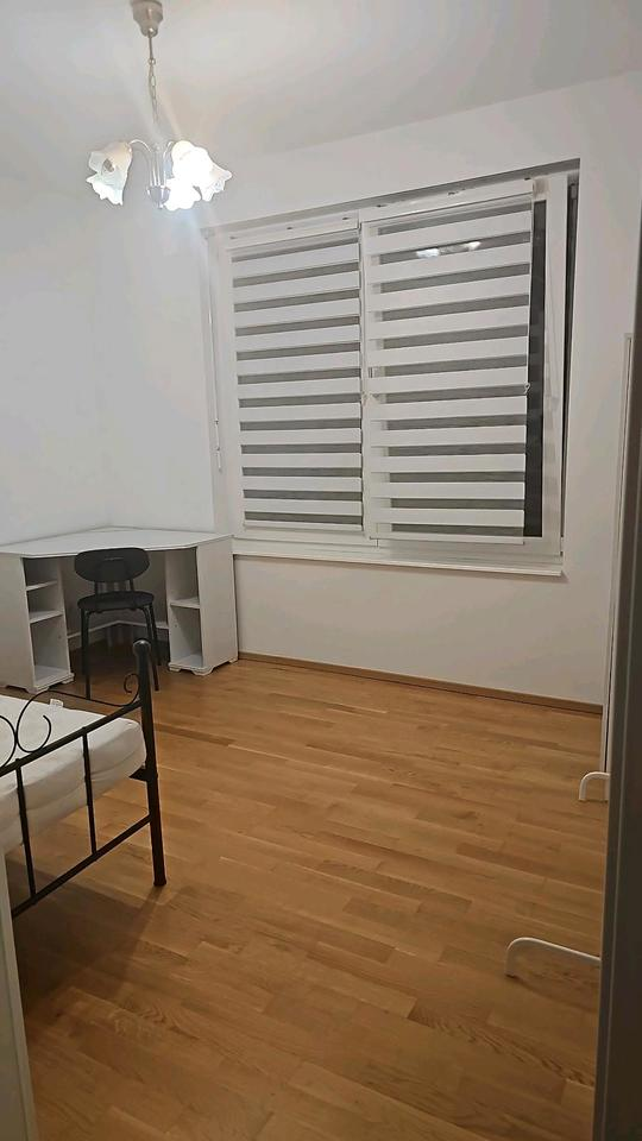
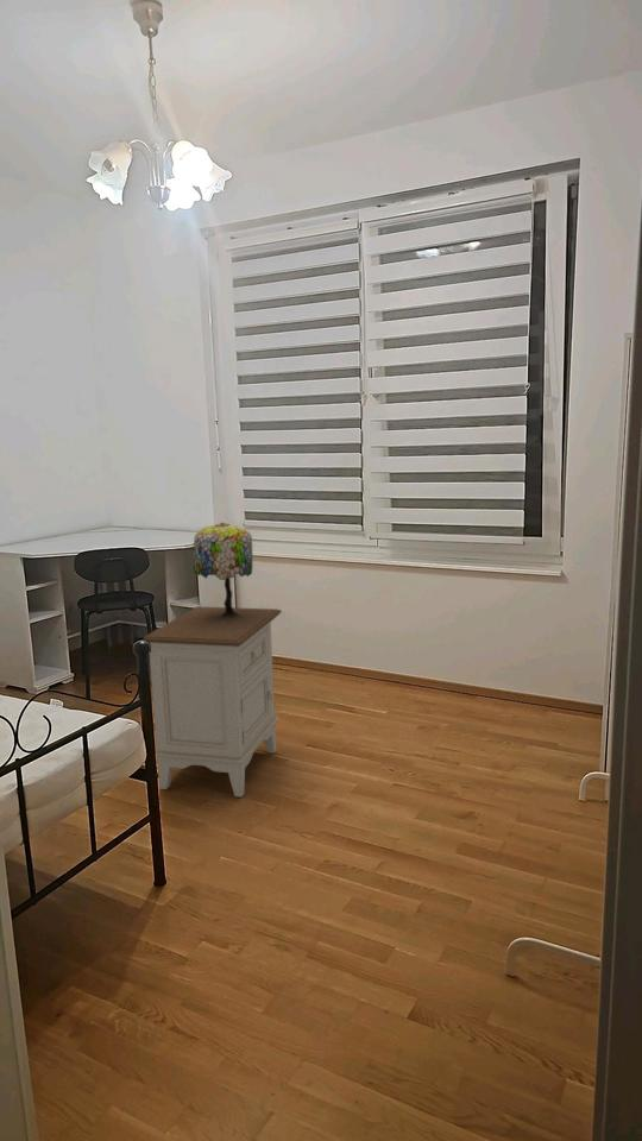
+ table lamp [193,522,253,619]
+ nightstand [143,605,283,799]
